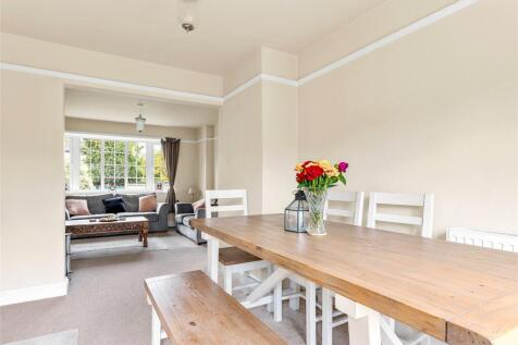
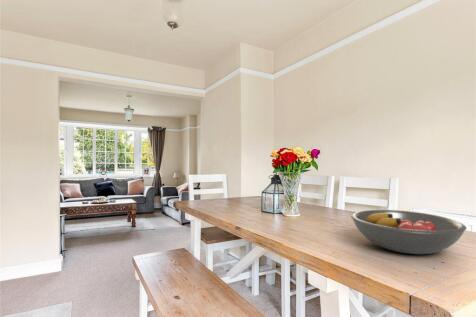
+ fruit bowl [350,209,468,255]
